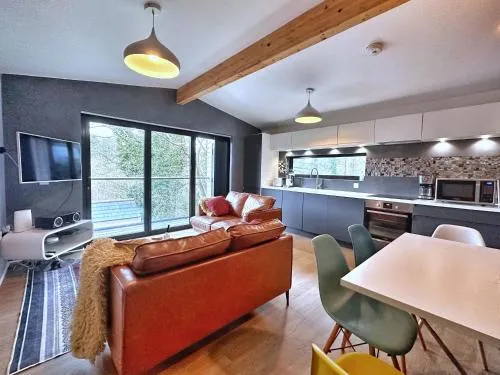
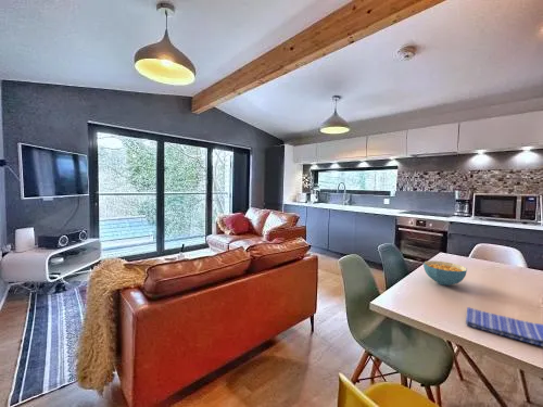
+ dish towel [465,306,543,347]
+ cereal bowl [422,259,468,287]
